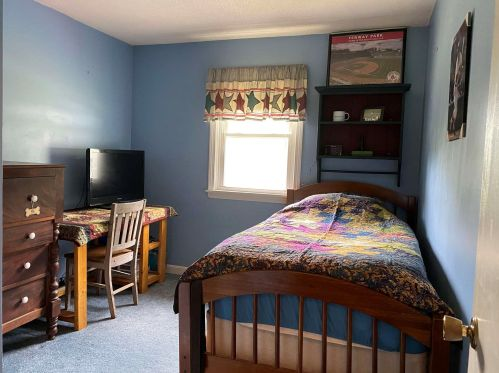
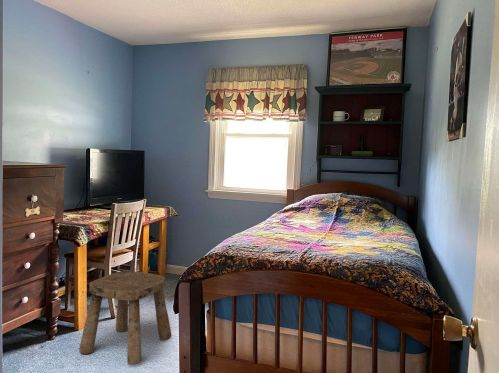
+ stool [78,270,173,366]
